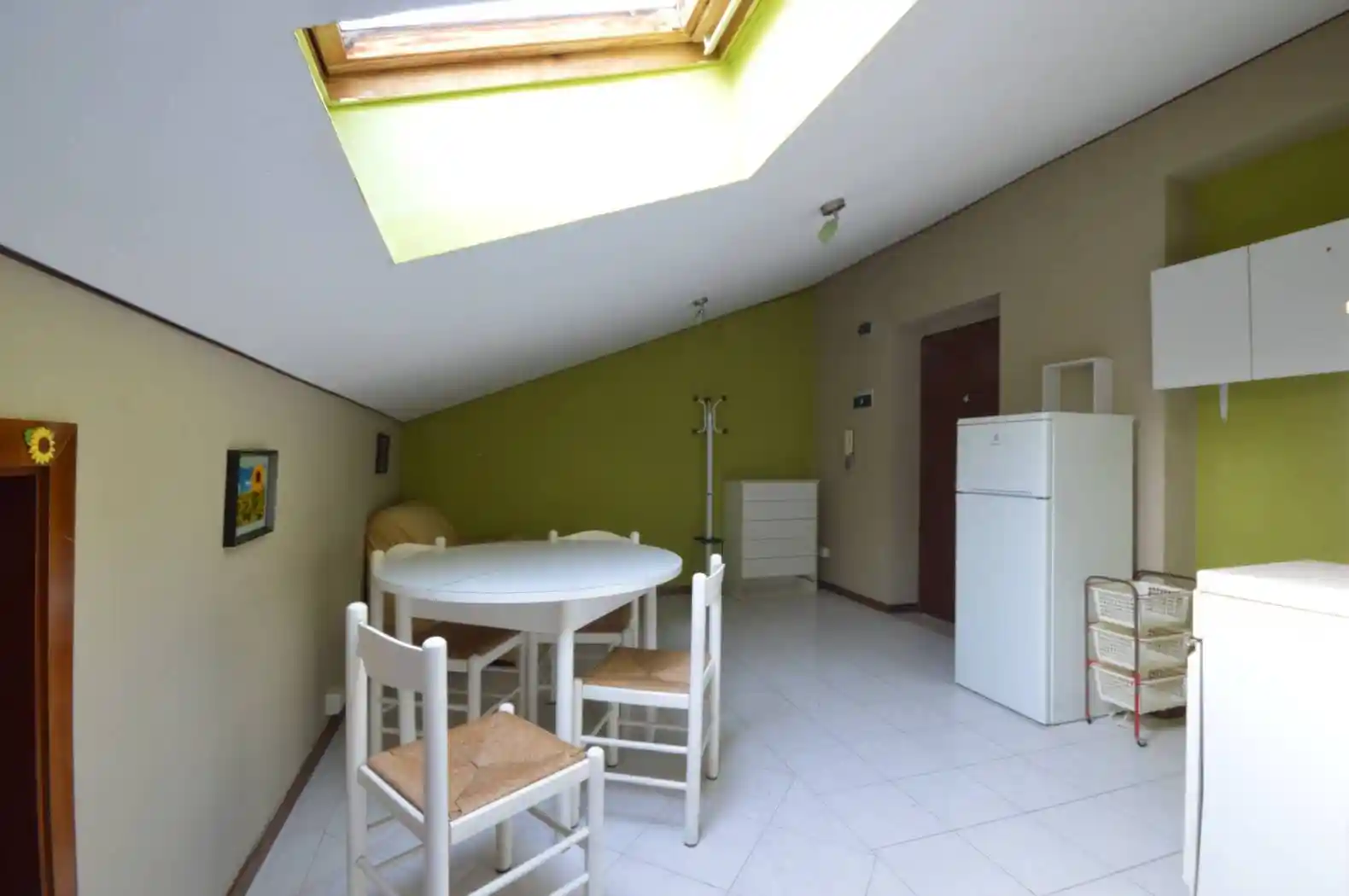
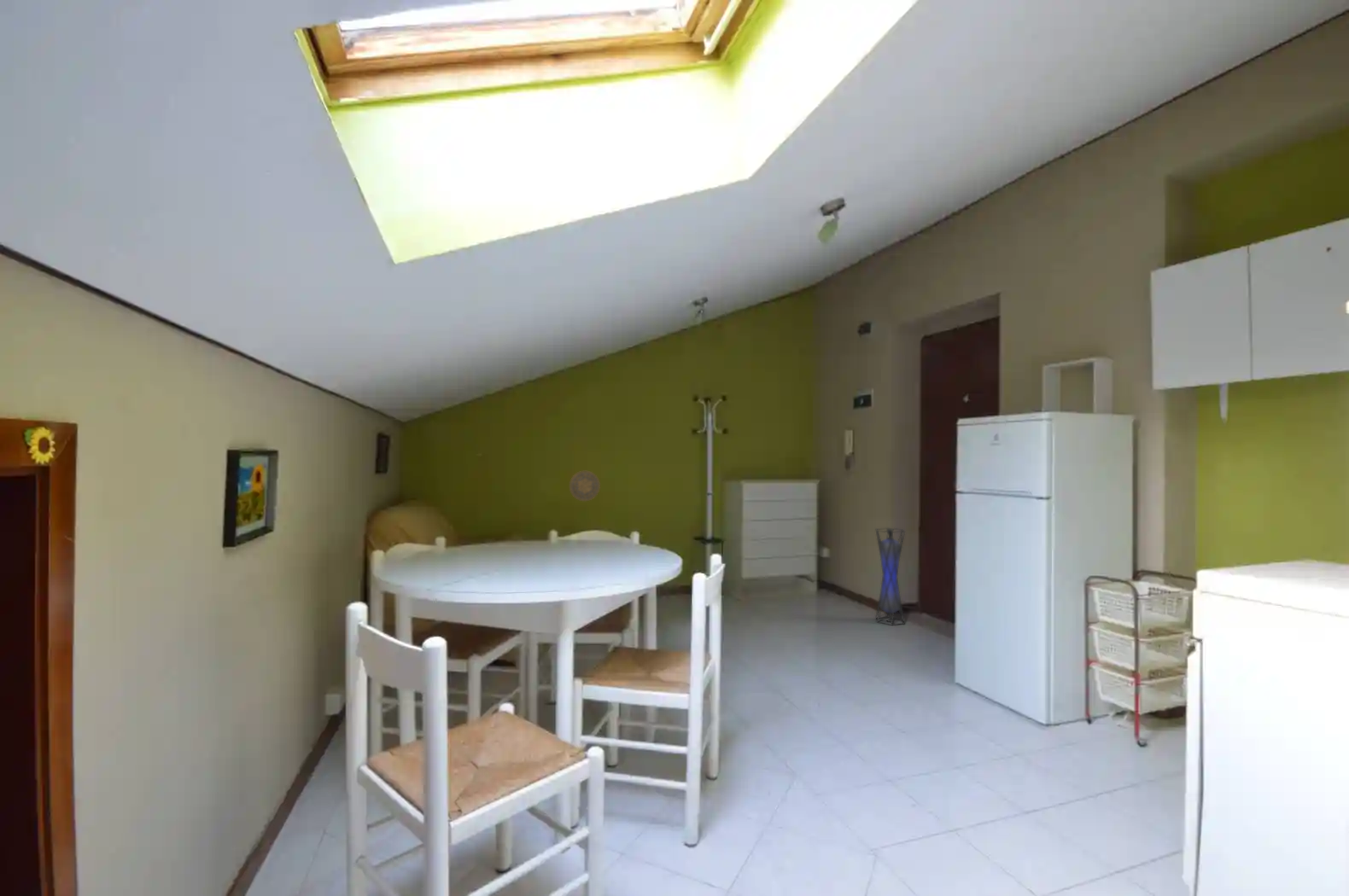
+ lantern [874,527,906,626]
+ decorative plate [569,470,601,502]
